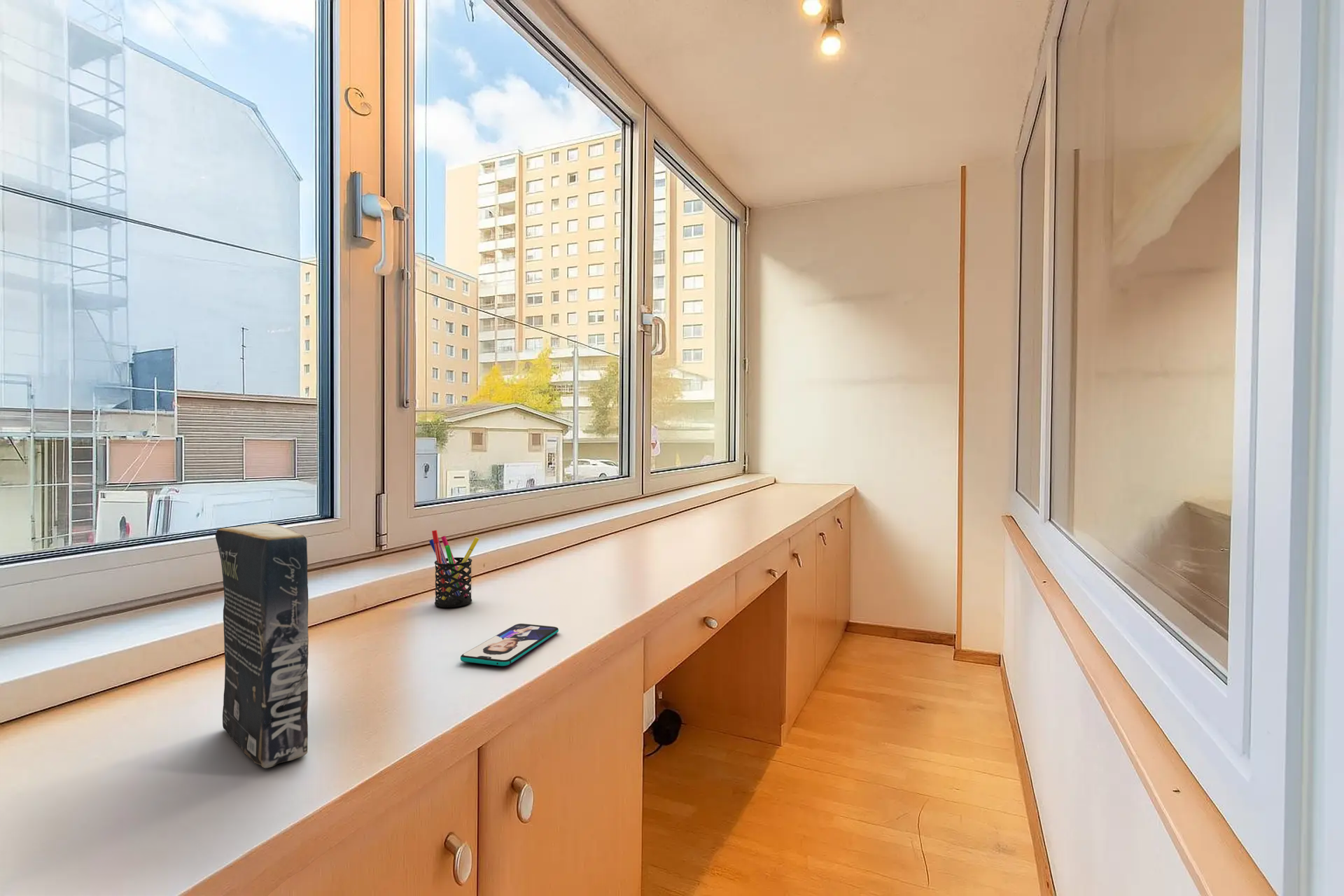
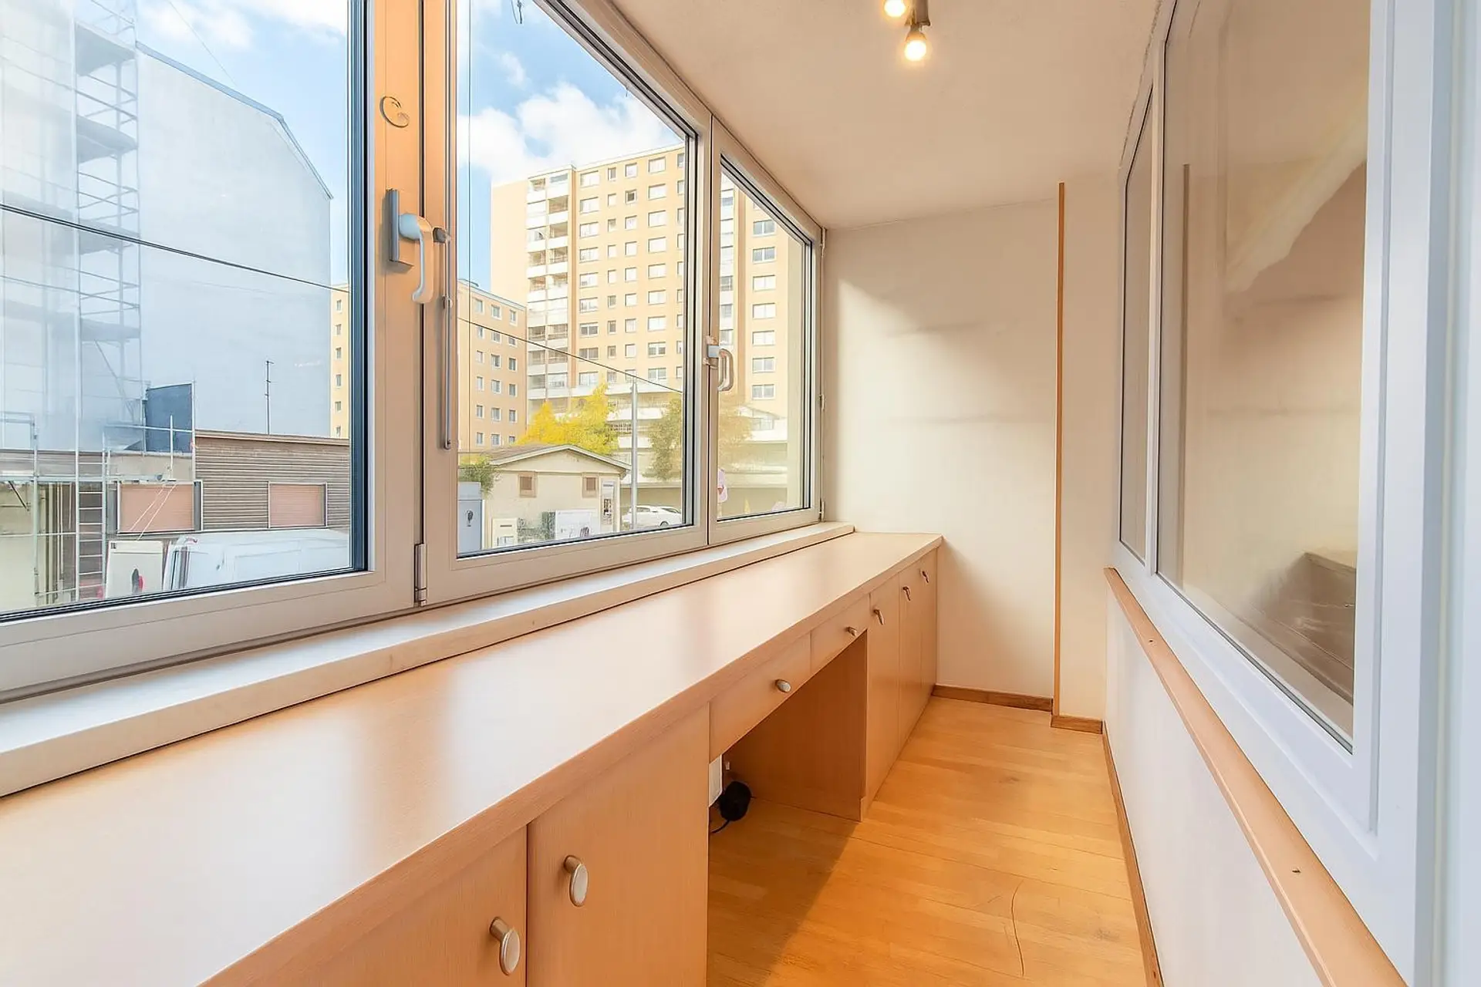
- book [215,523,309,769]
- smartphone [460,623,559,667]
- pen holder [428,529,479,608]
